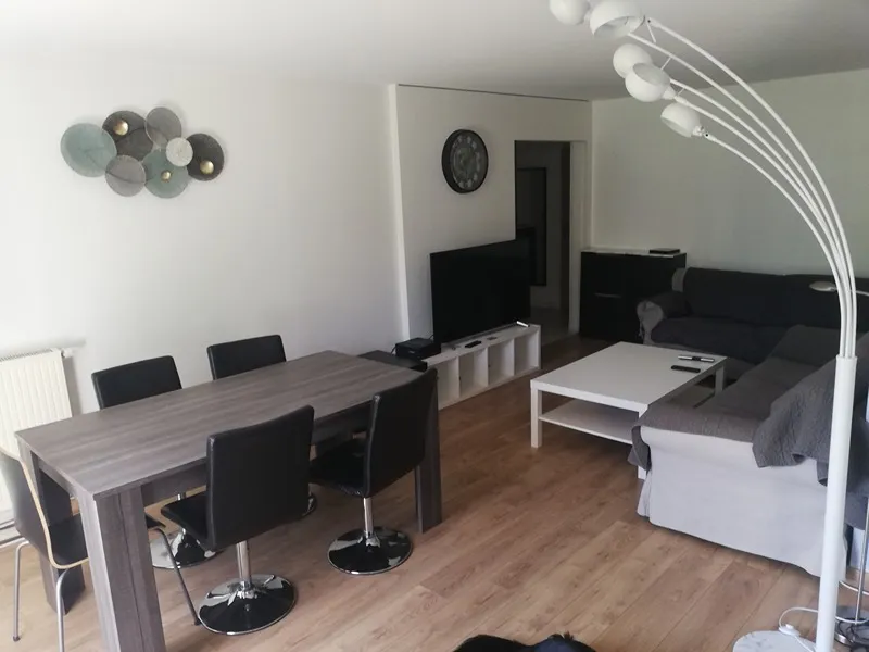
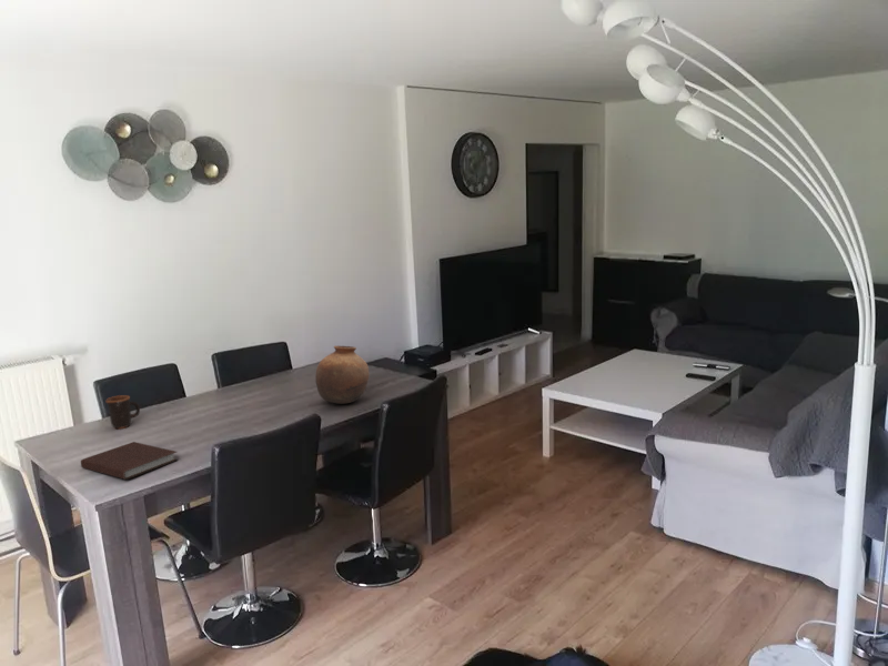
+ mug [105,394,141,430]
+ notebook [80,441,179,481]
+ pottery [314,344,370,405]
